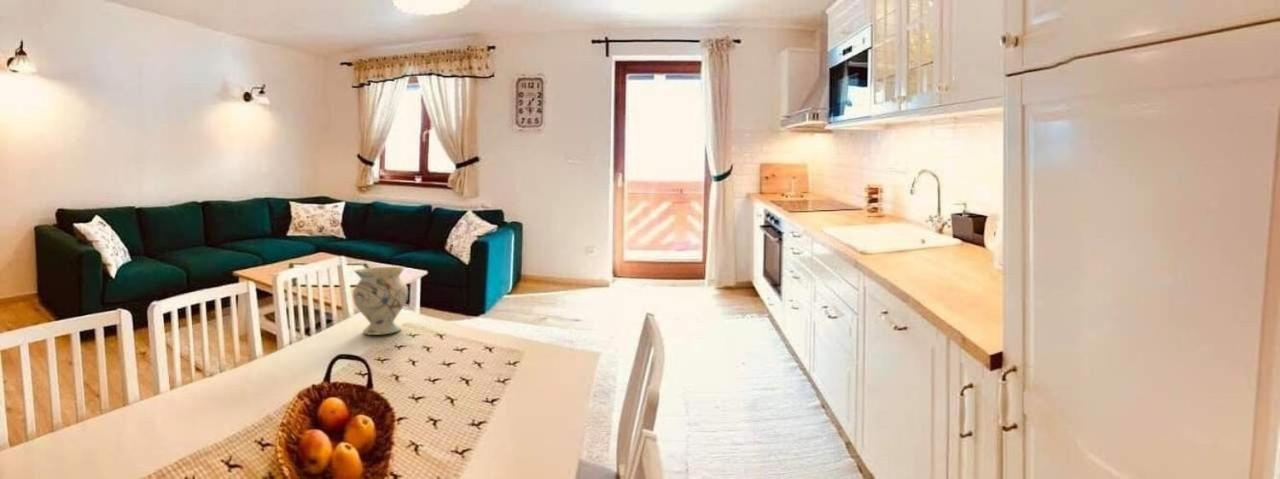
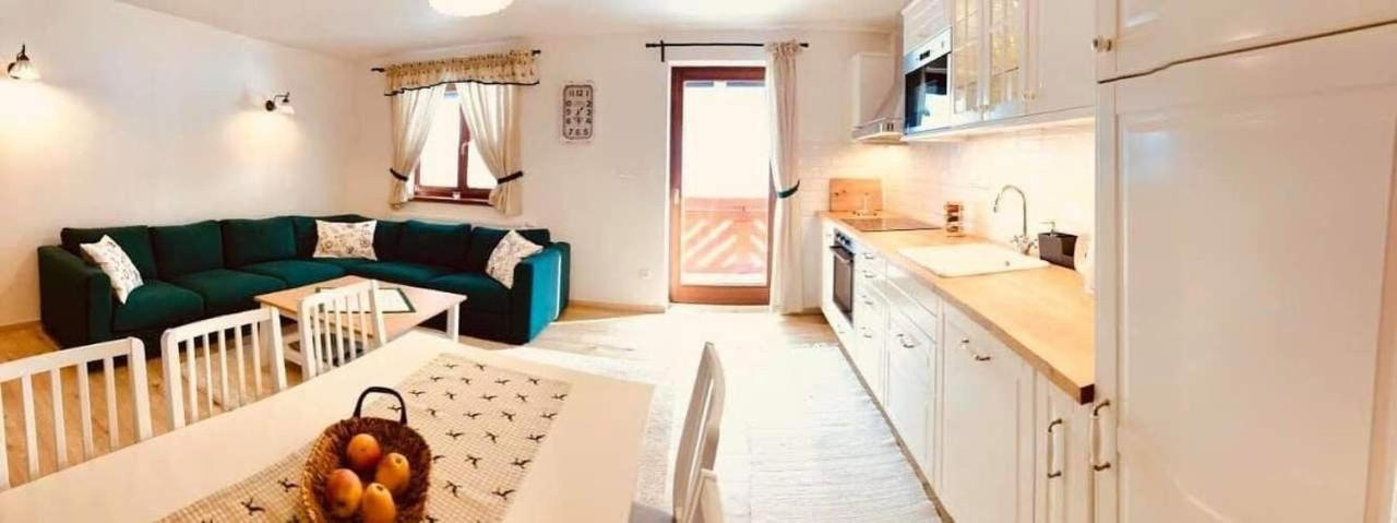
- vase [352,265,409,336]
